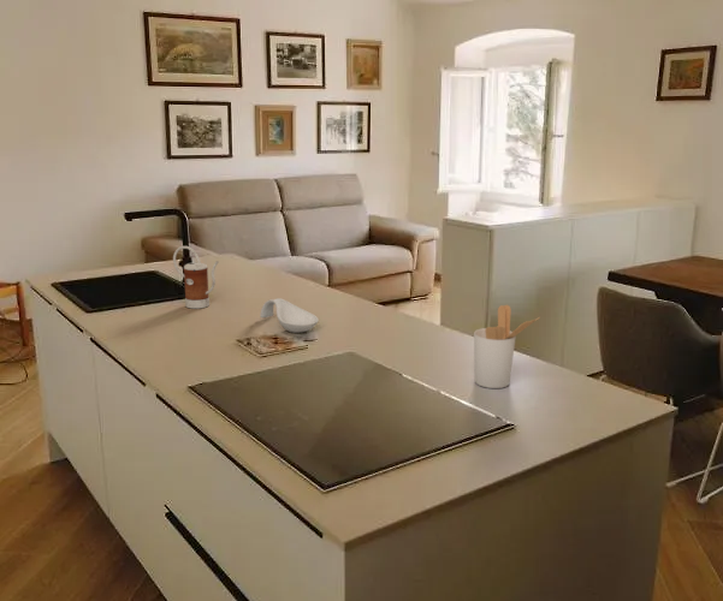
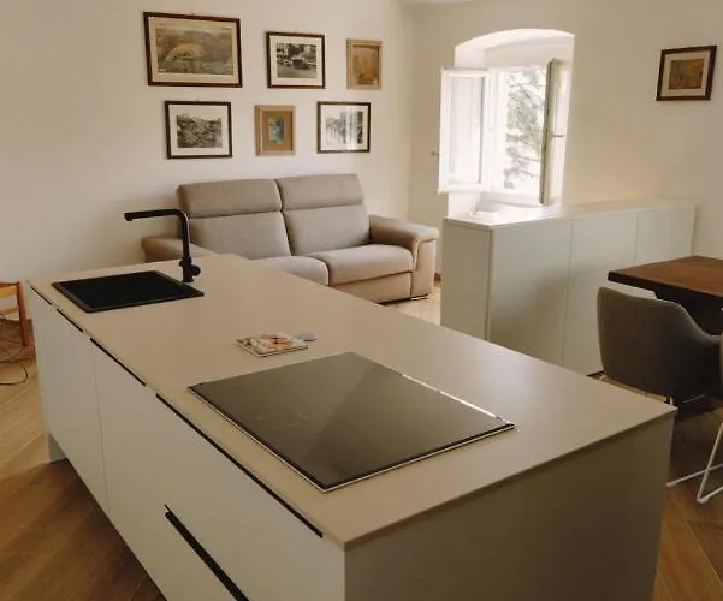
- kettle [172,245,219,310]
- utensil holder [473,304,540,389]
- spoon rest [259,297,320,334]
